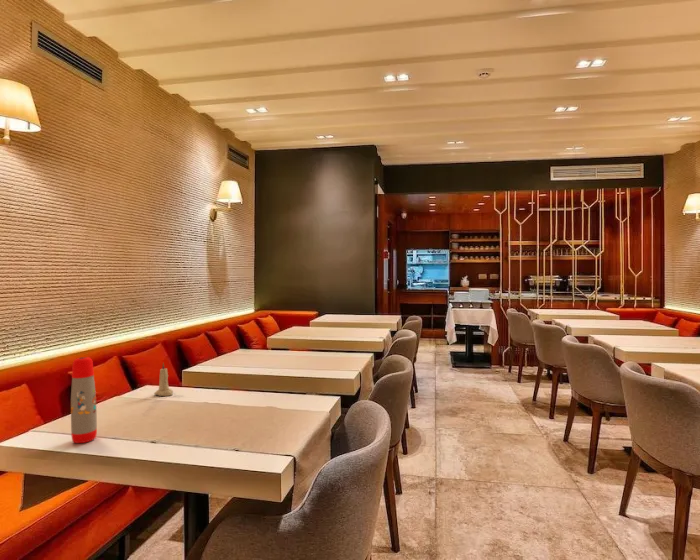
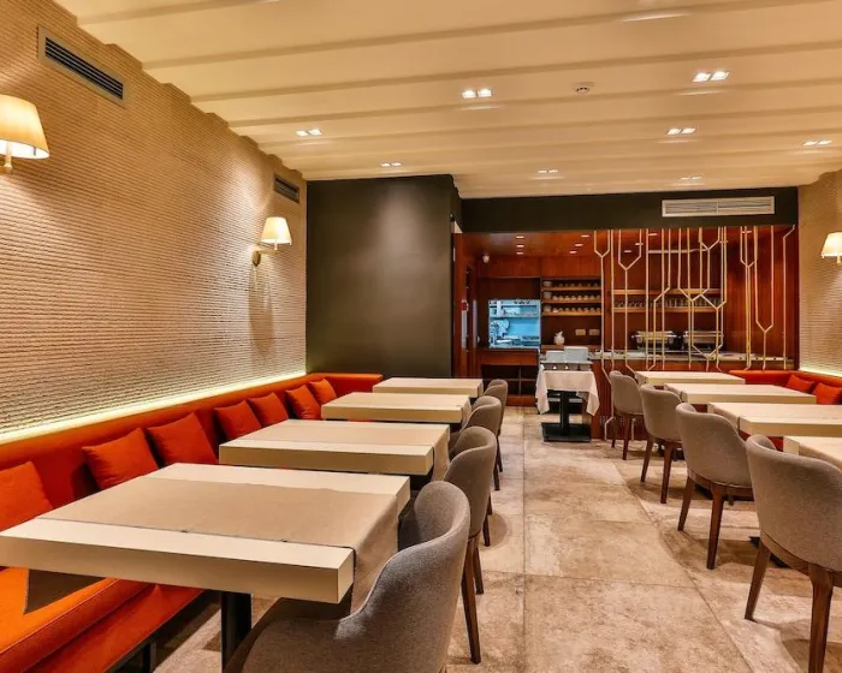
- water bottle [70,356,98,444]
- candle [153,361,174,397]
